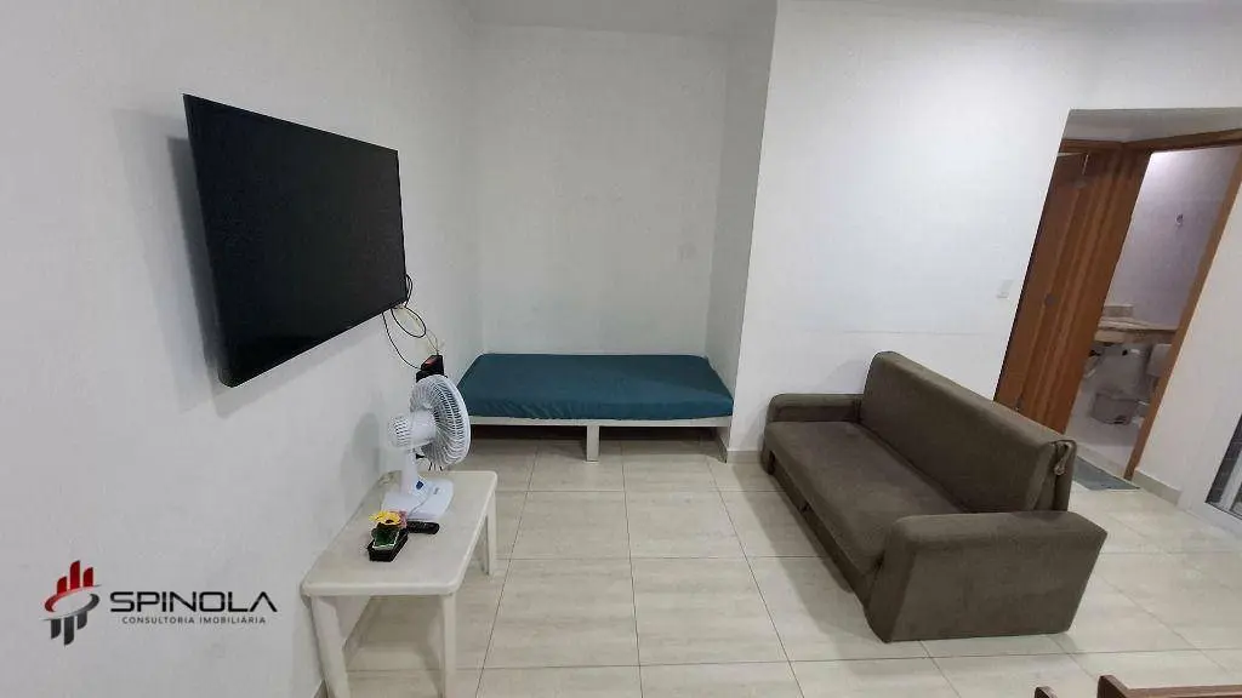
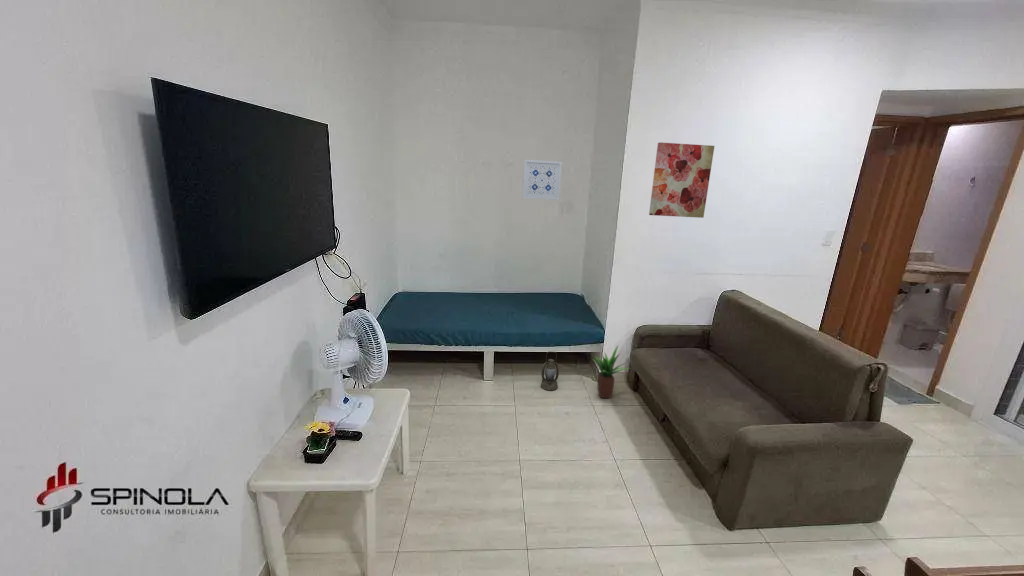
+ lantern [540,350,560,391]
+ wall art [648,141,715,219]
+ wall art [521,159,563,201]
+ potted plant [588,345,631,399]
